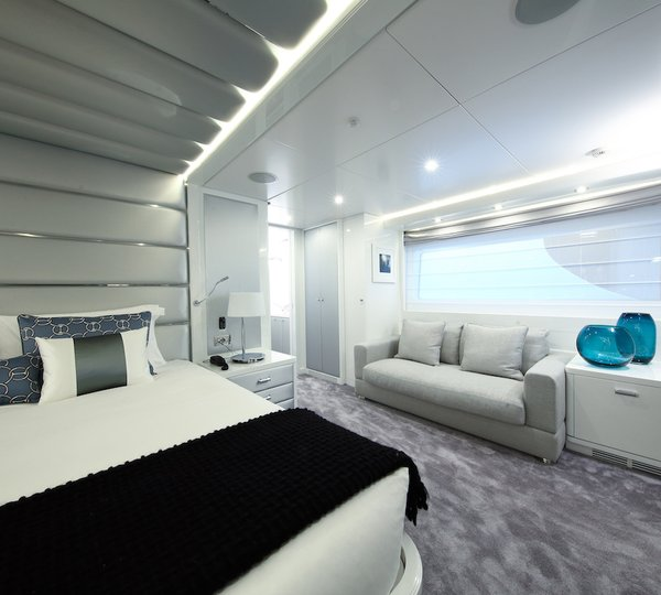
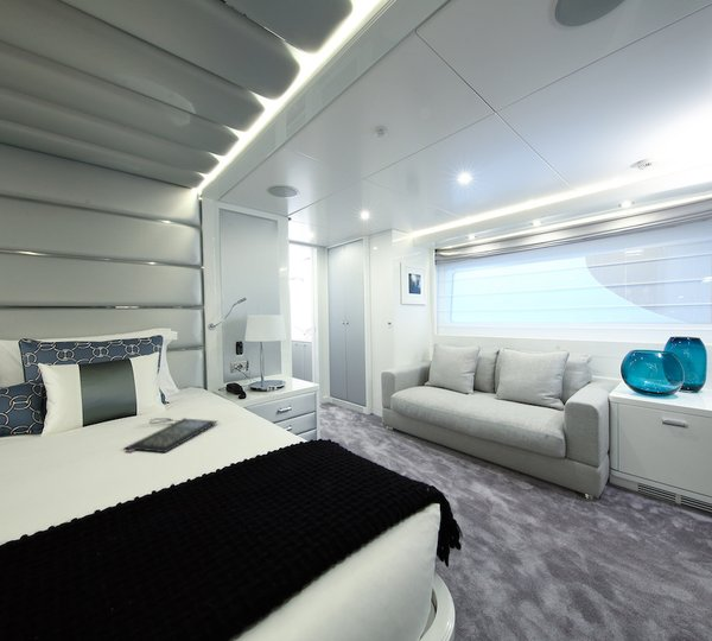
+ clutch bag [123,417,220,453]
